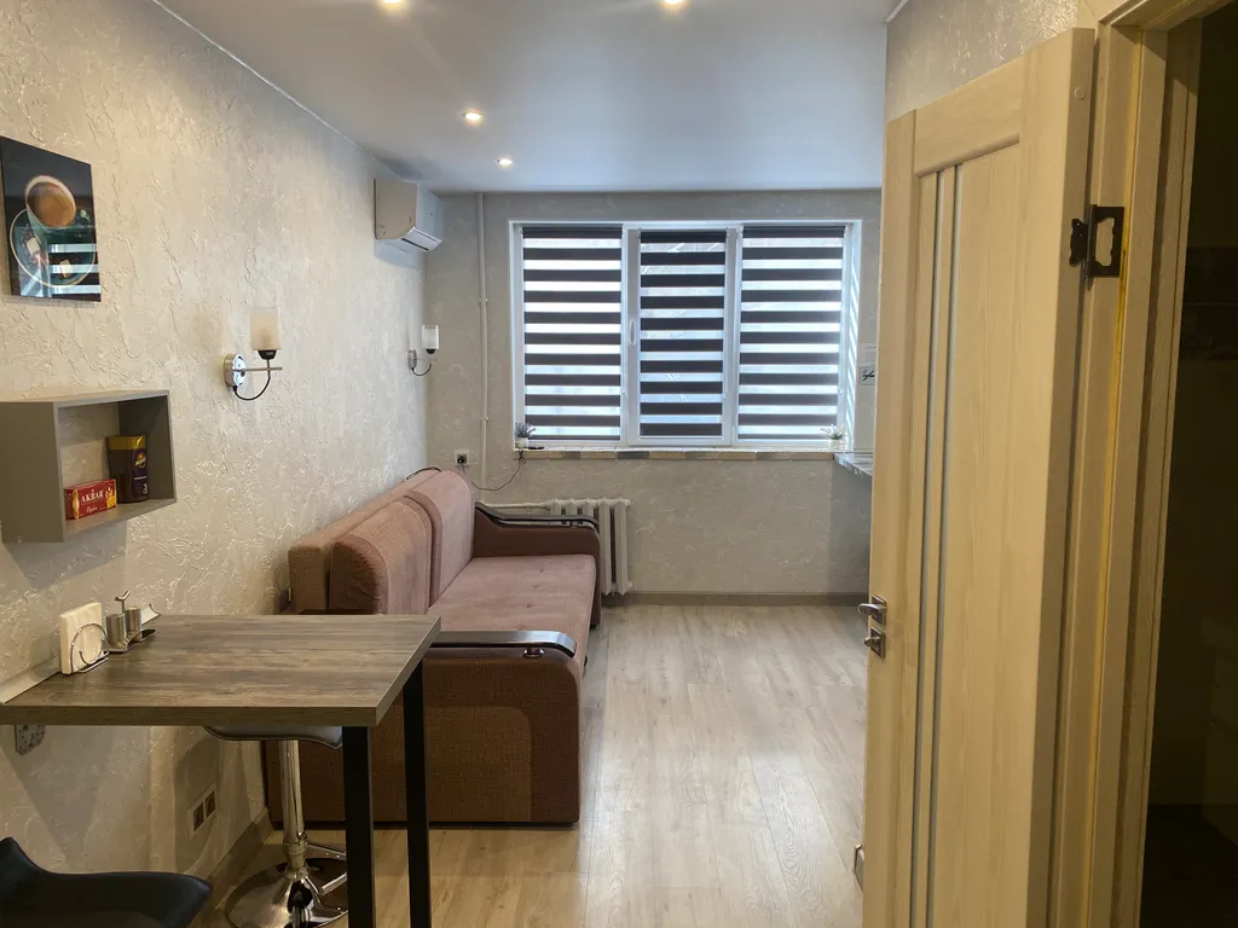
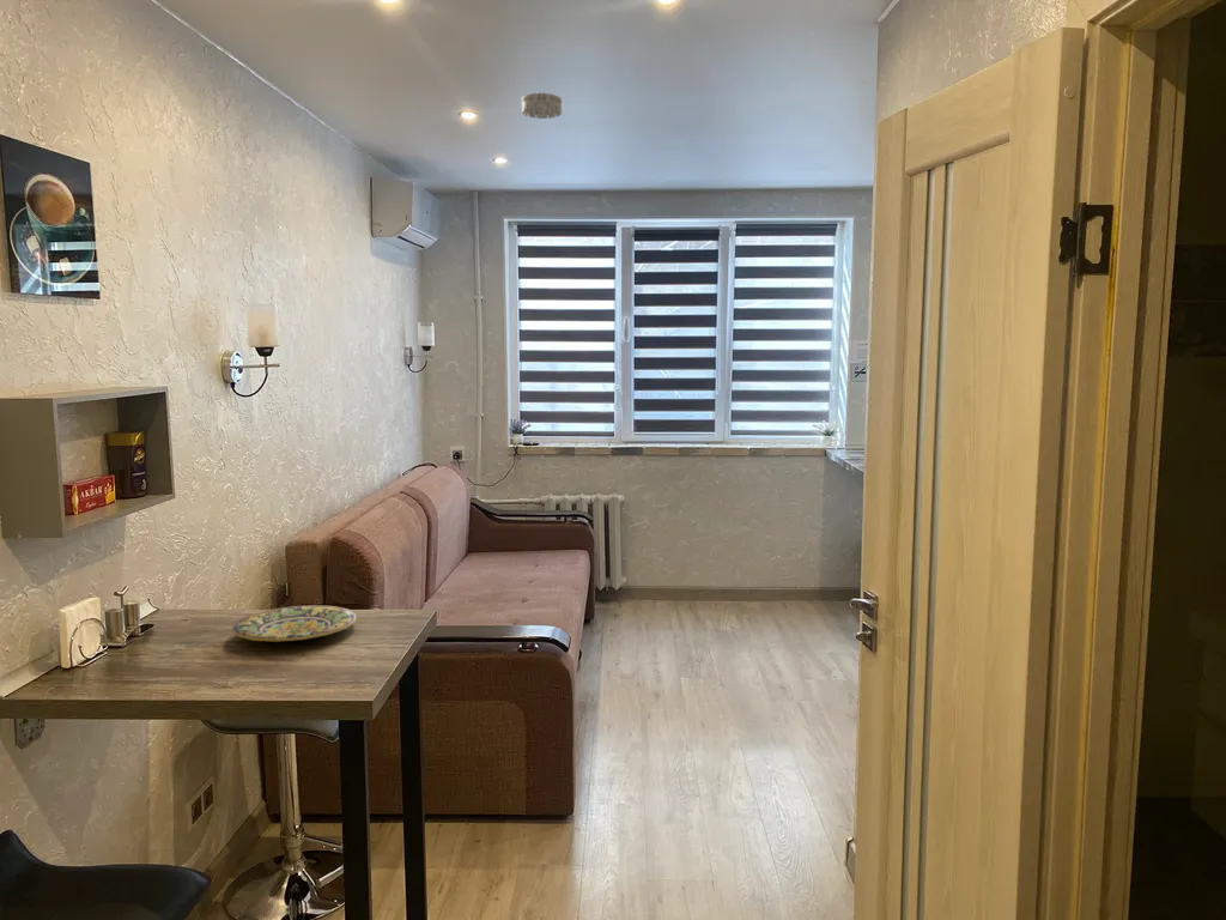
+ plate [230,604,358,643]
+ smoke detector [521,91,563,120]
